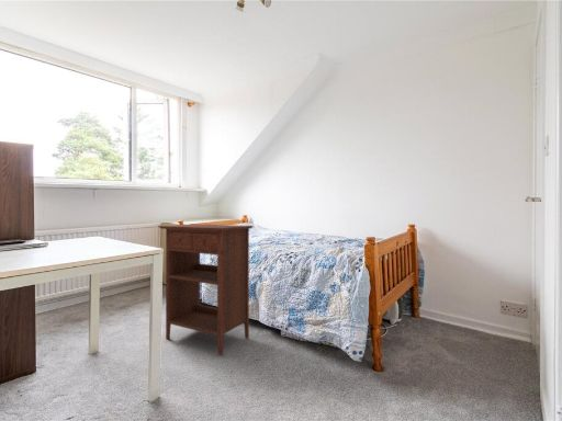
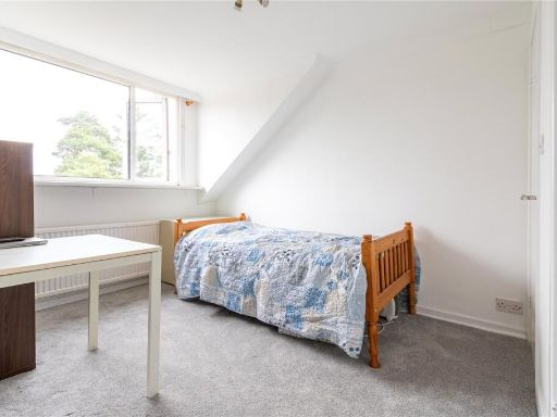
- nightstand [157,223,255,356]
